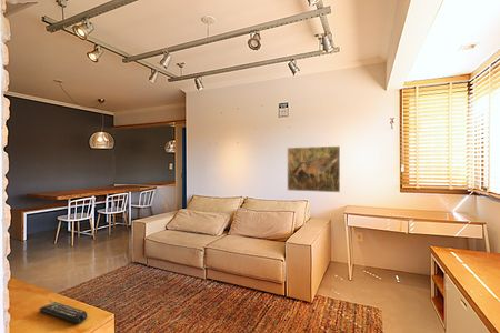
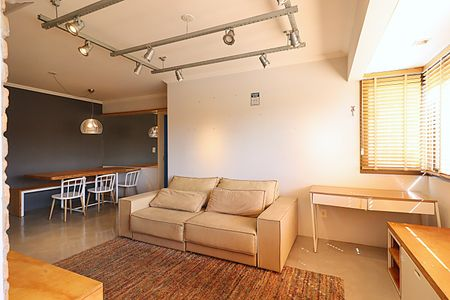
- remote control [38,301,89,324]
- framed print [287,145,341,193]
